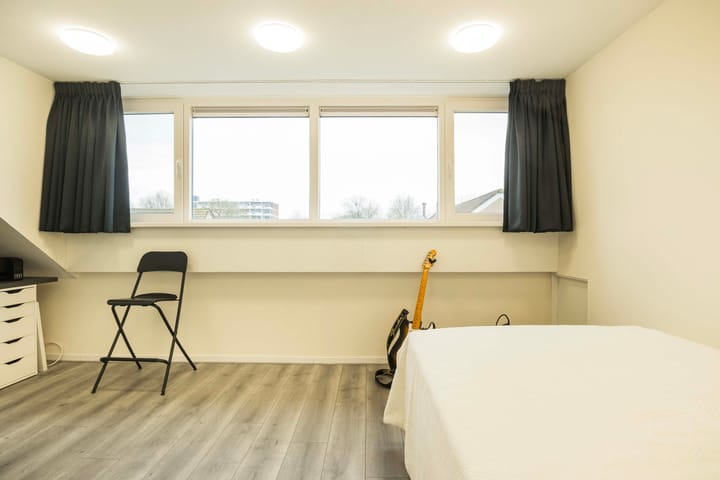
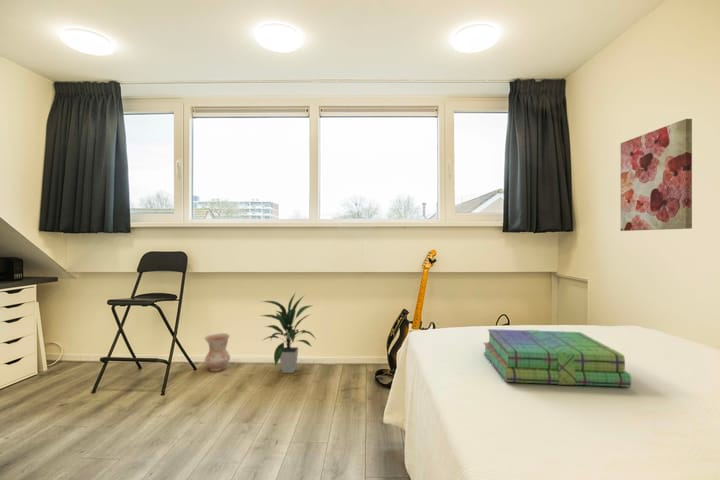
+ ceramic jug [203,332,231,372]
+ wall art [620,118,693,232]
+ stack of books [483,328,632,388]
+ indoor plant [259,291,316,374]
